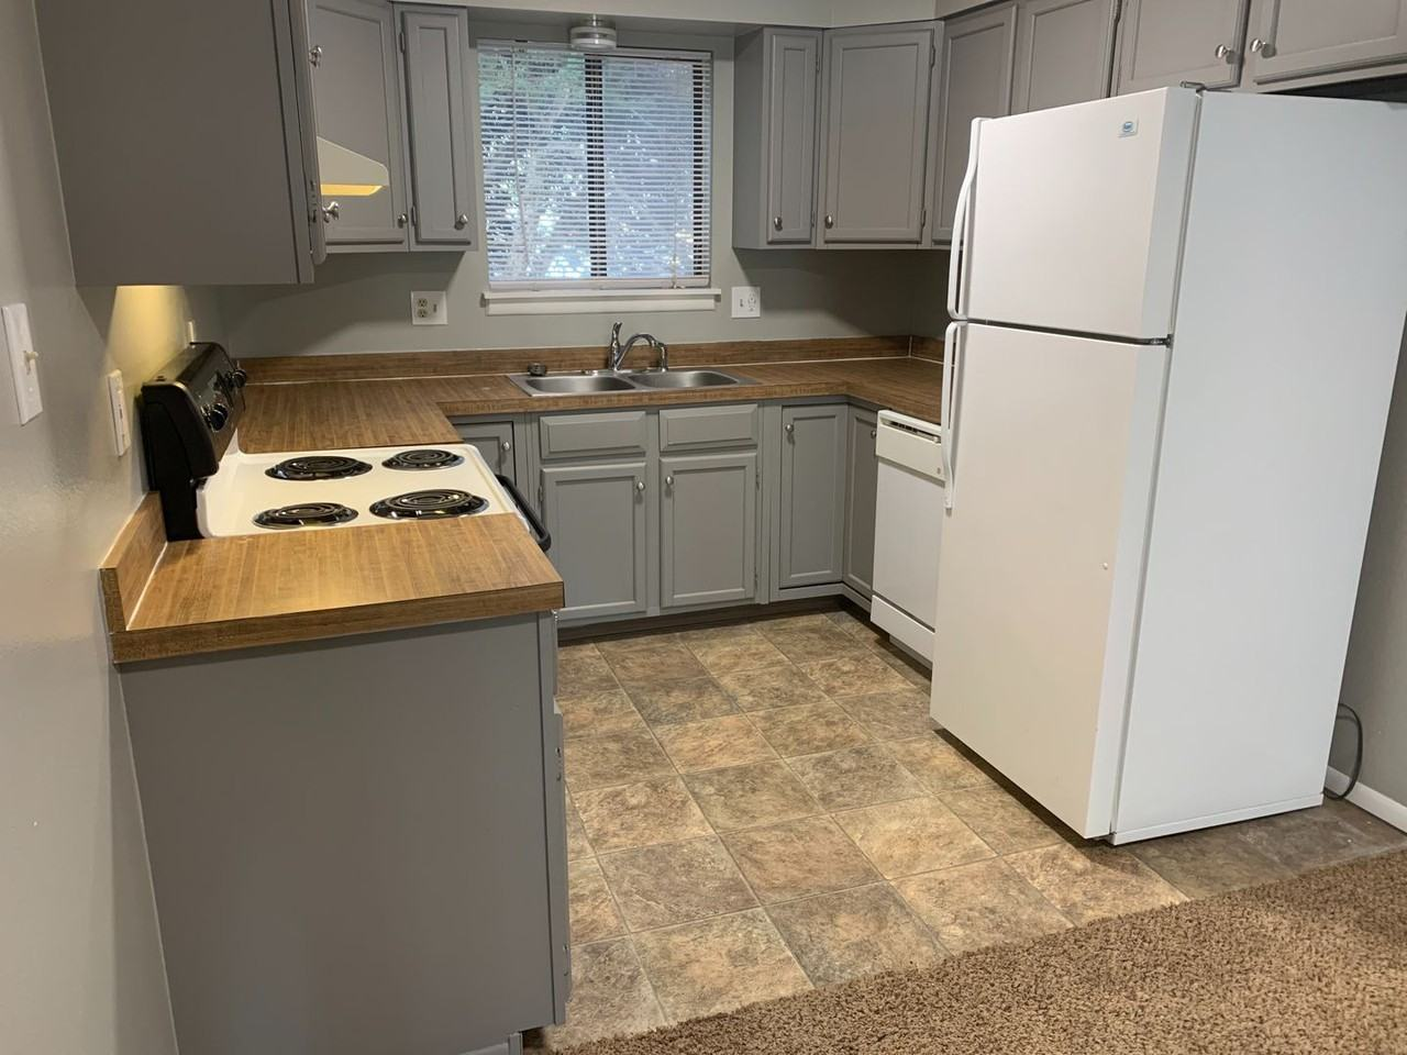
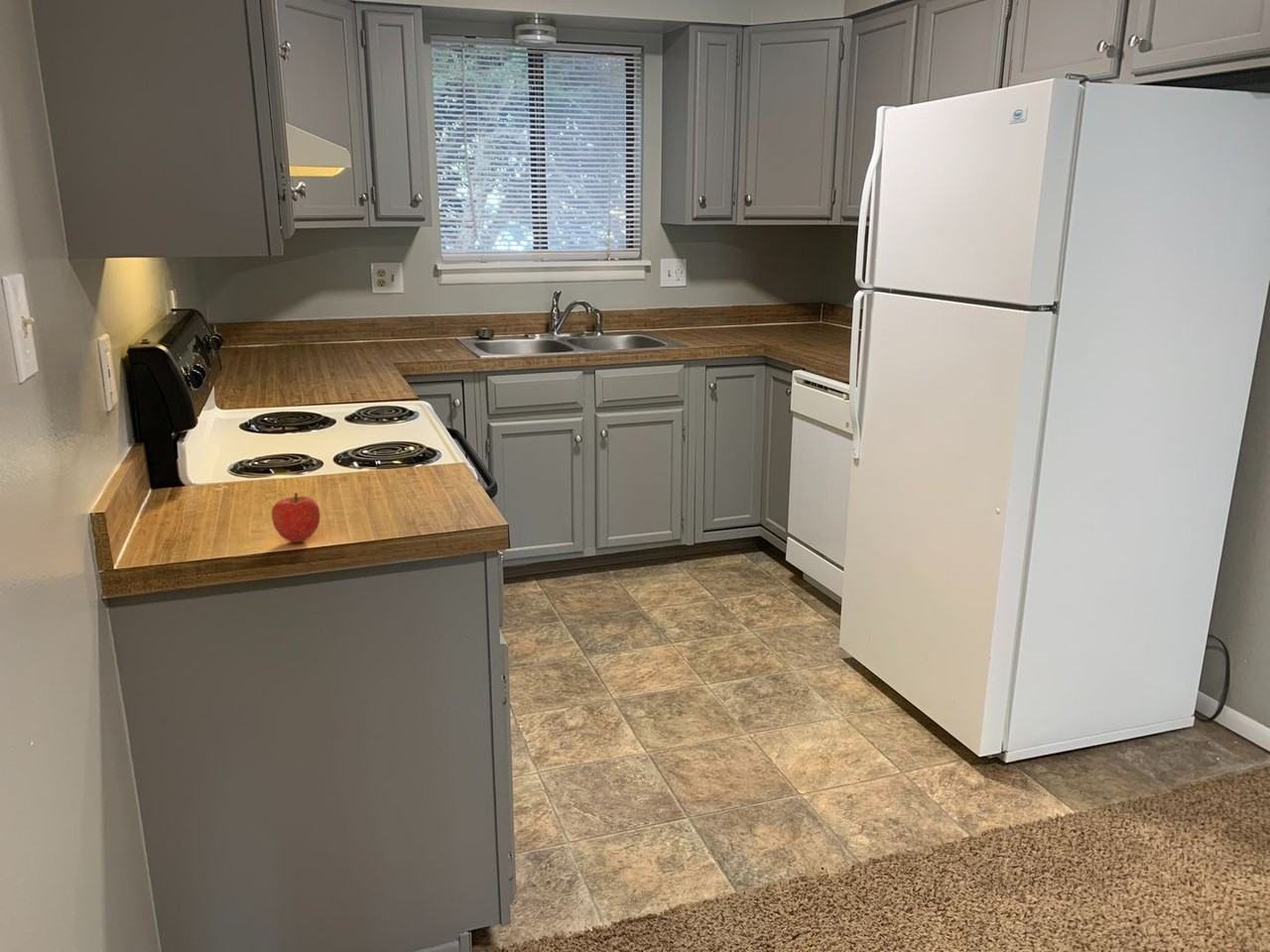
+ fruit [271,492,321,543]
